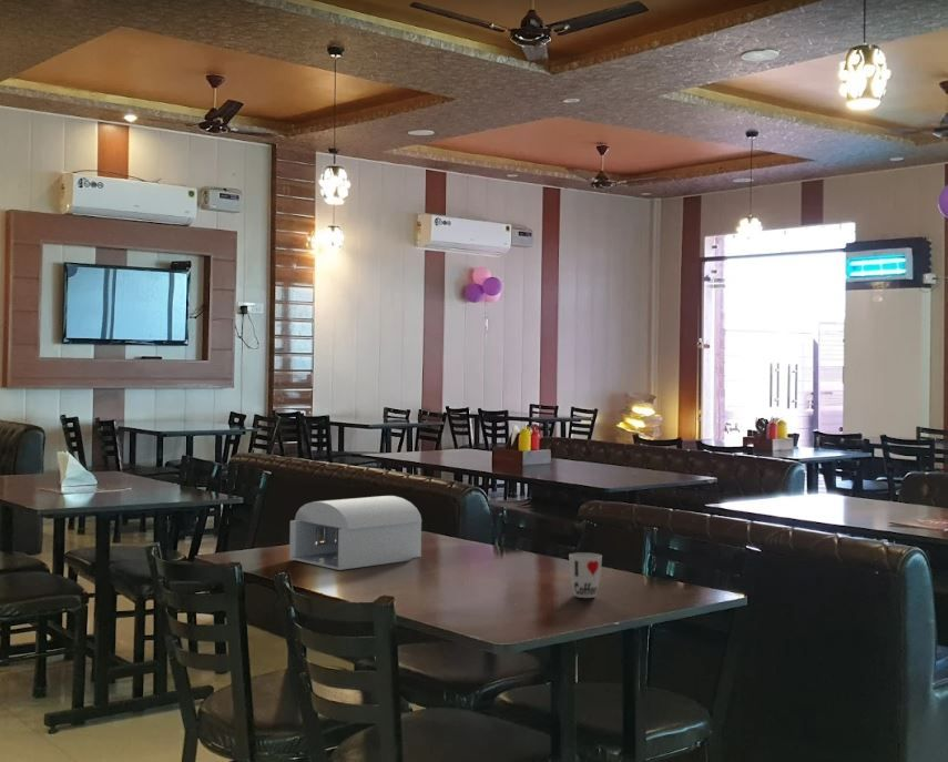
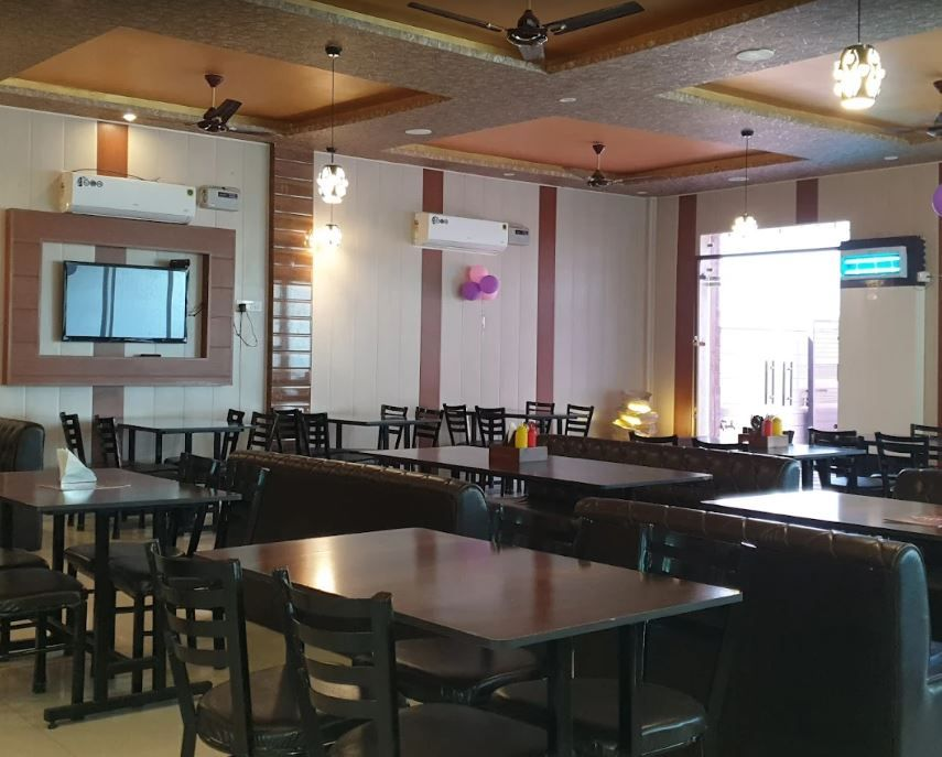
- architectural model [288,495,422,571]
- cup [568,552,603,599]
